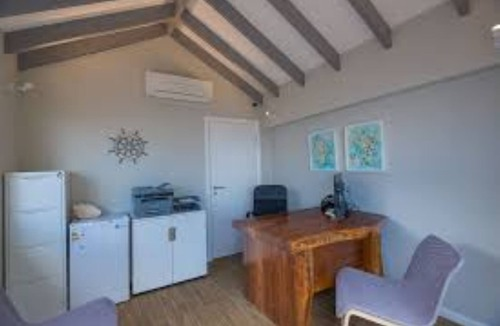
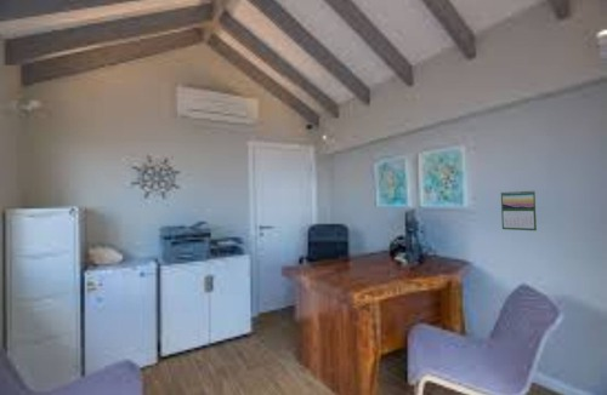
+ calendar [500,189,538,231]
